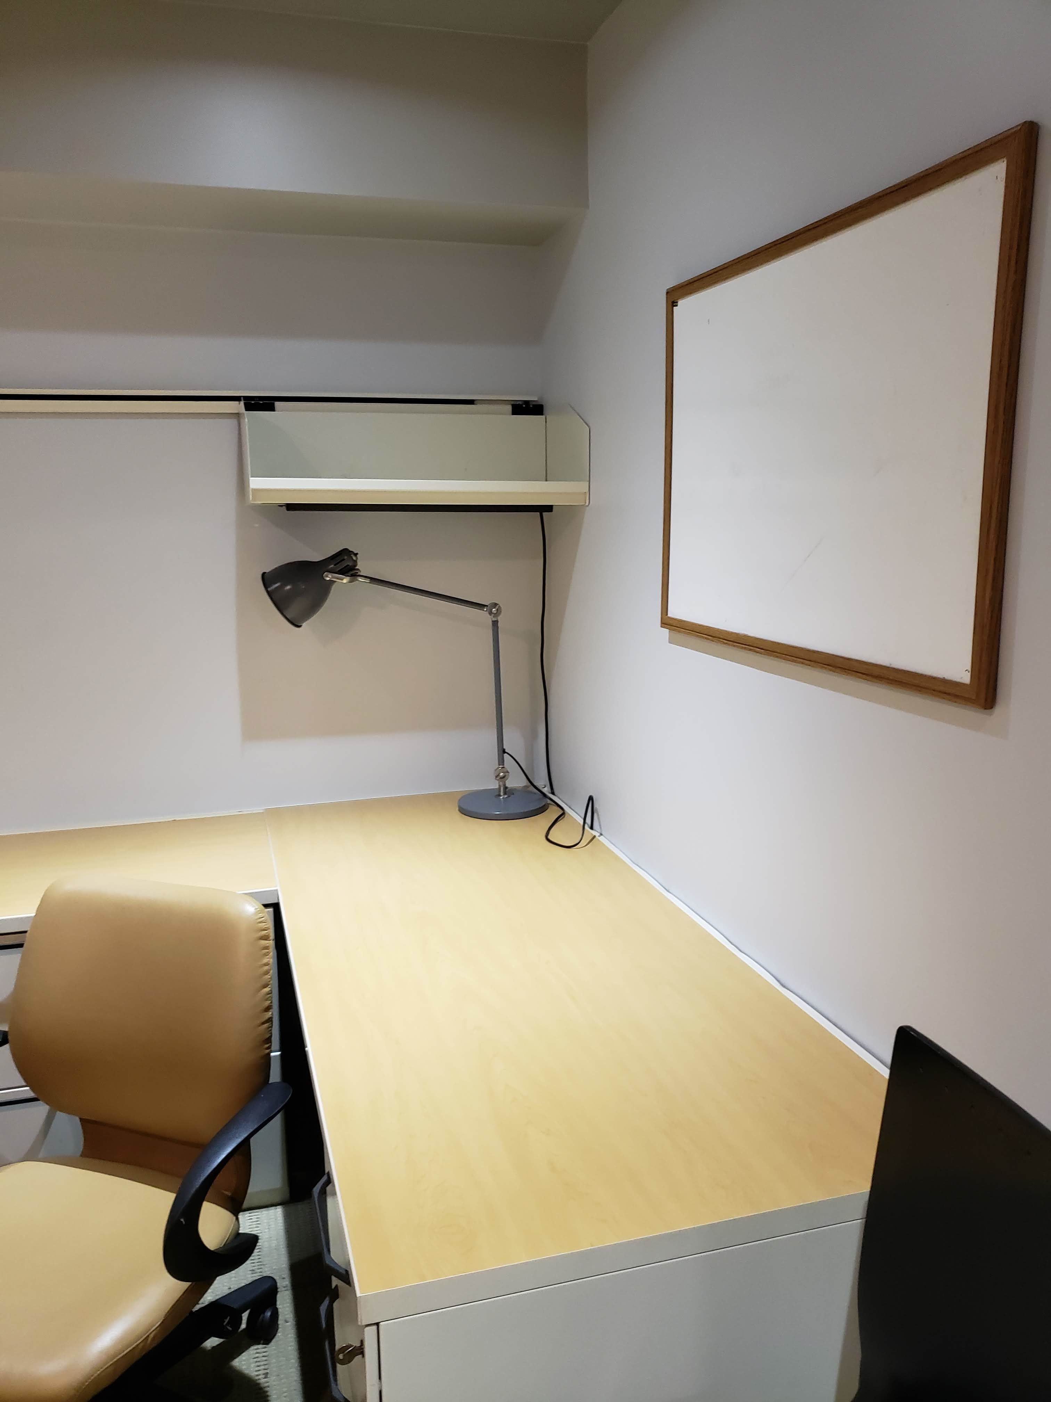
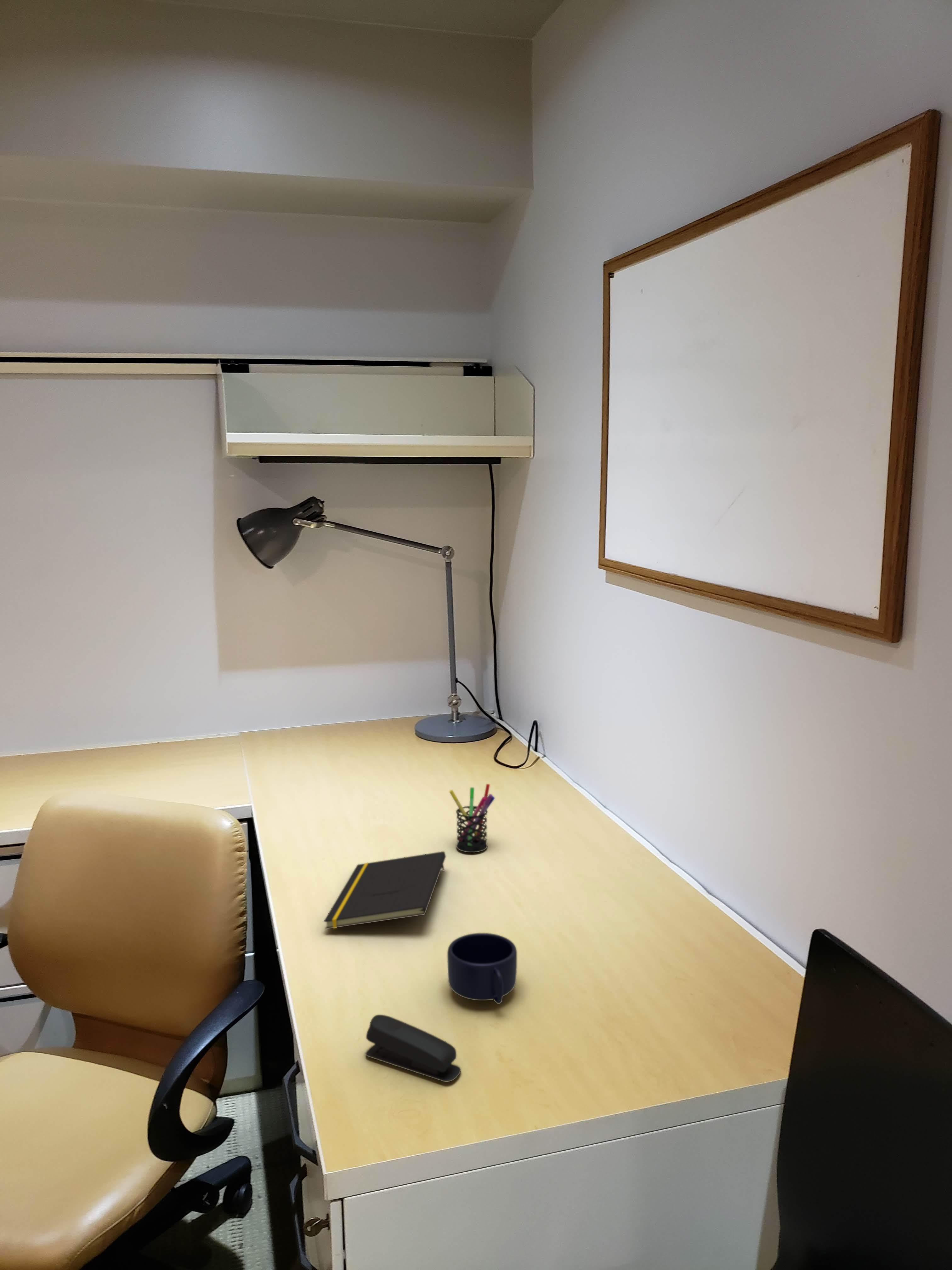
+ stapler [365,1014,461,1082]
+ mug [447,933,517,1004]
+ notepad [323,851,446,930]
+ pen holder [449,783,495,853]
